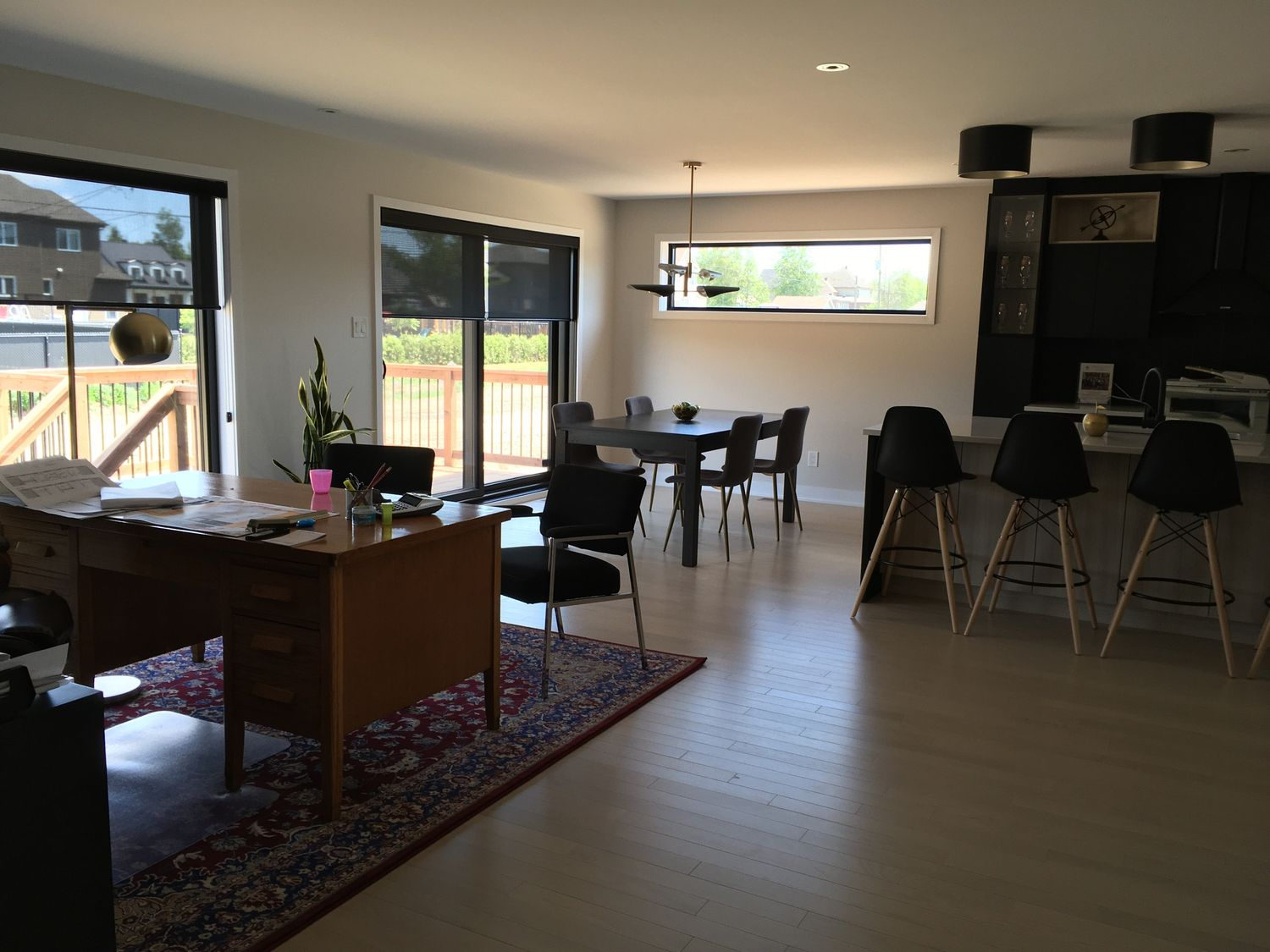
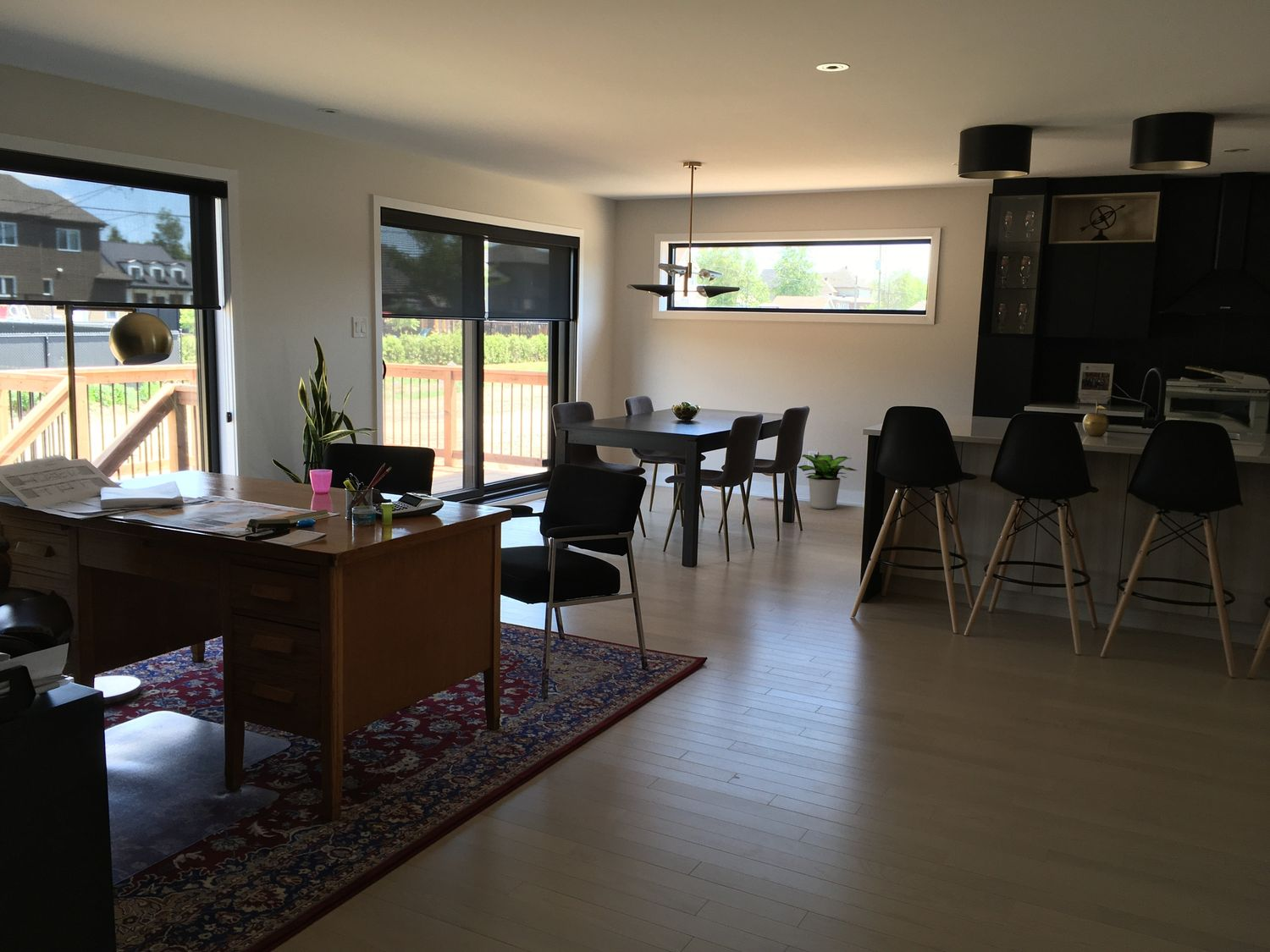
+ potted plant [797,454,858,510]
